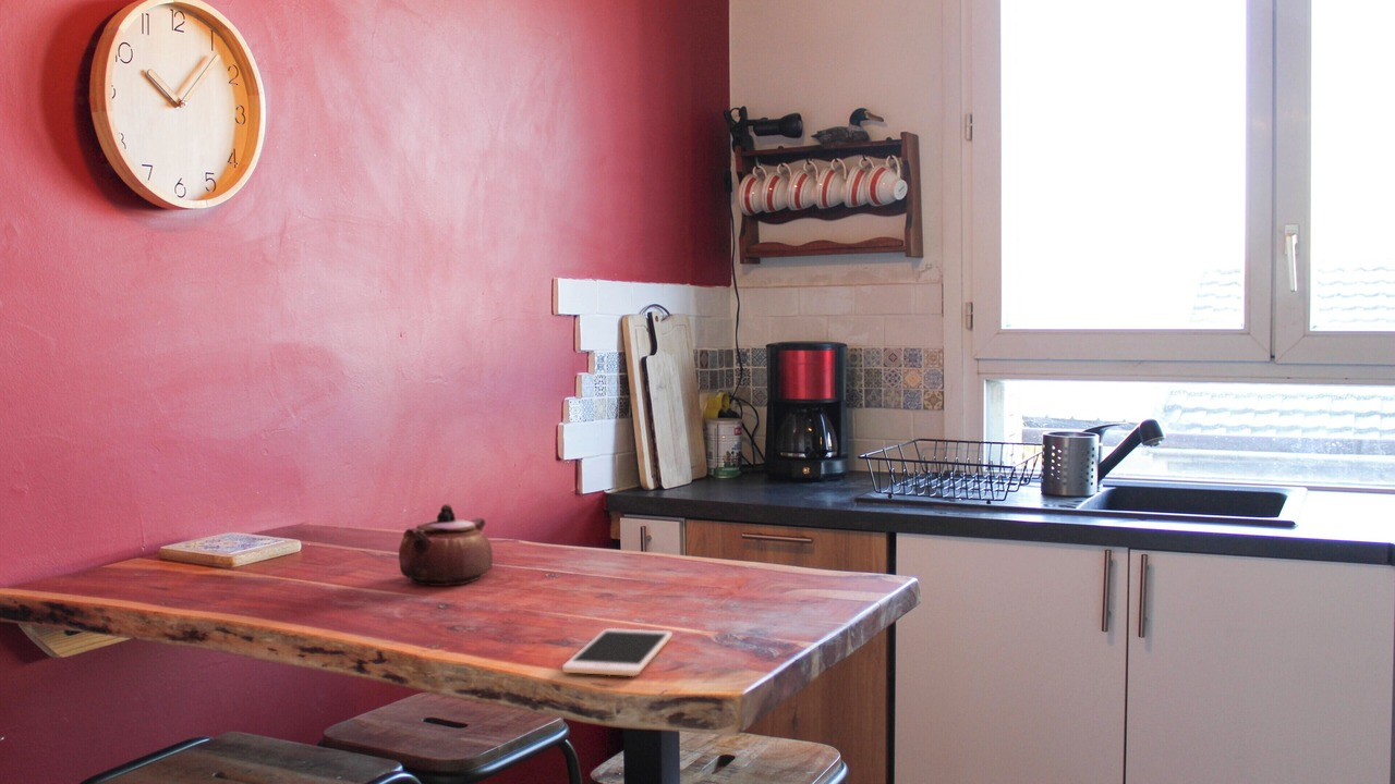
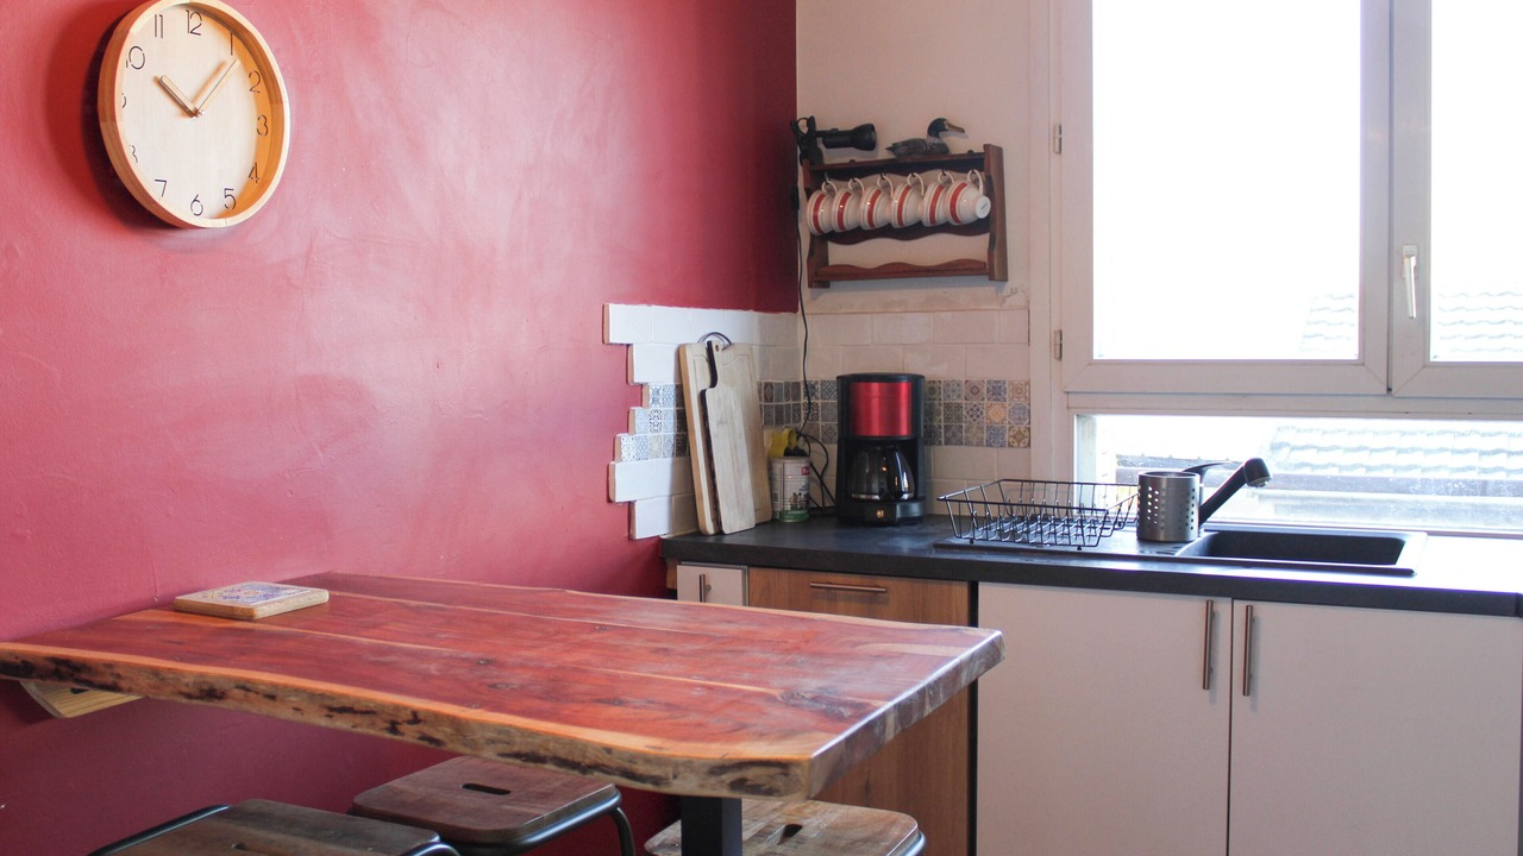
- cell phone [561,627,674,677]
- teapot [398,502,494,587]
